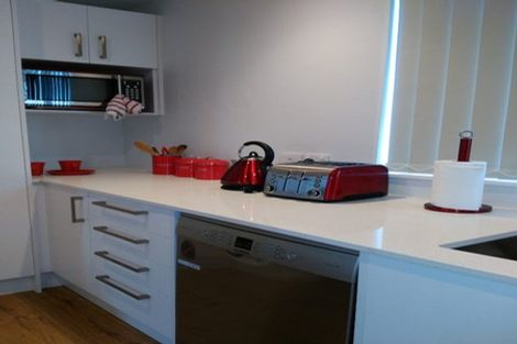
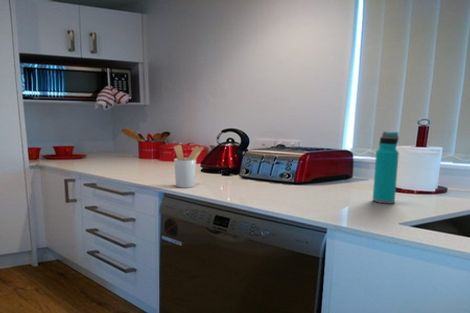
+ water bottle [372,131,400,204]
+ utensil holder [173,144,205,189]
